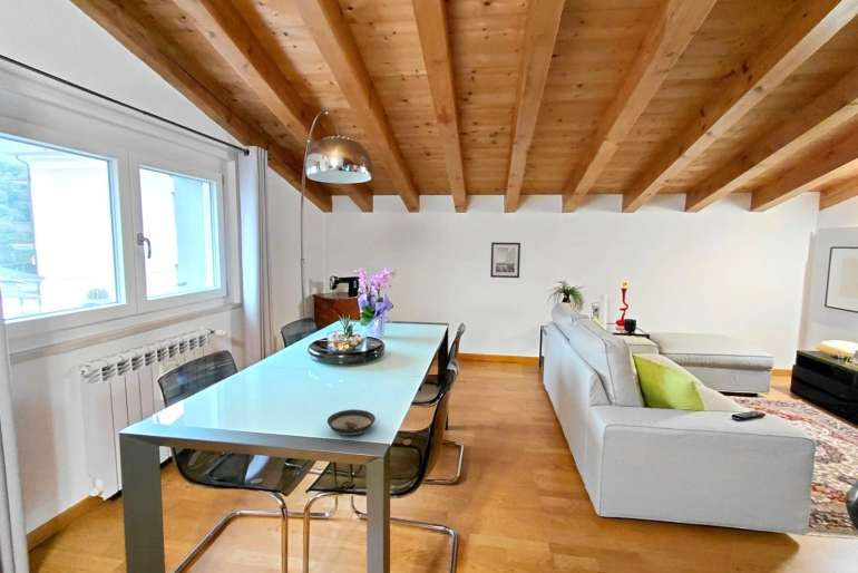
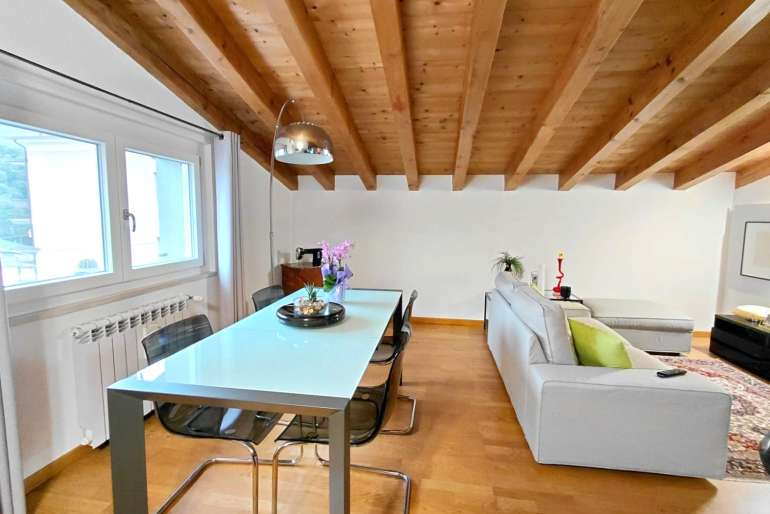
- saucer [326,408,377,436]
- wall art [489,242,521,279]
